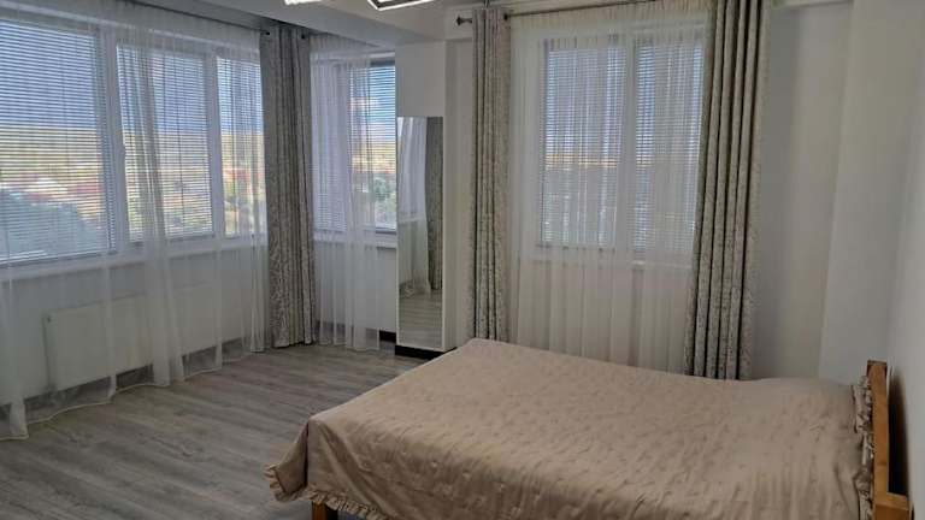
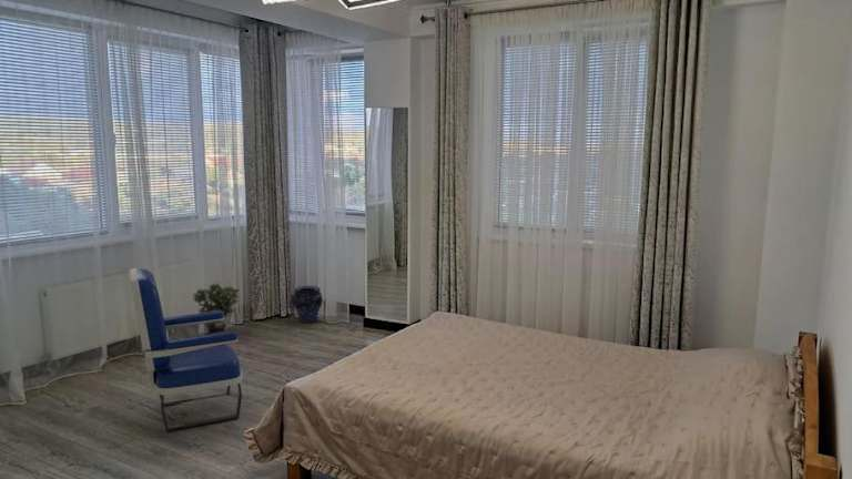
+ armchair [129,267,244,432]
+ vase [292,285,324,324]
+ potted plant [190,282,241,335]
